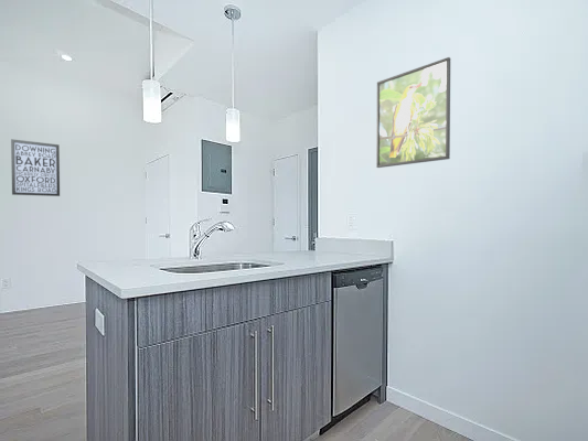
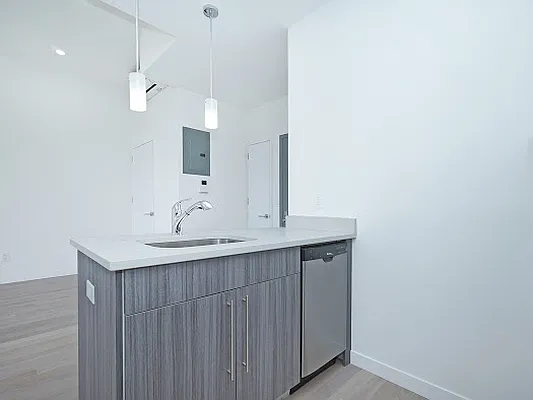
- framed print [375,56,451,169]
- wall art [10,138,61,197]
